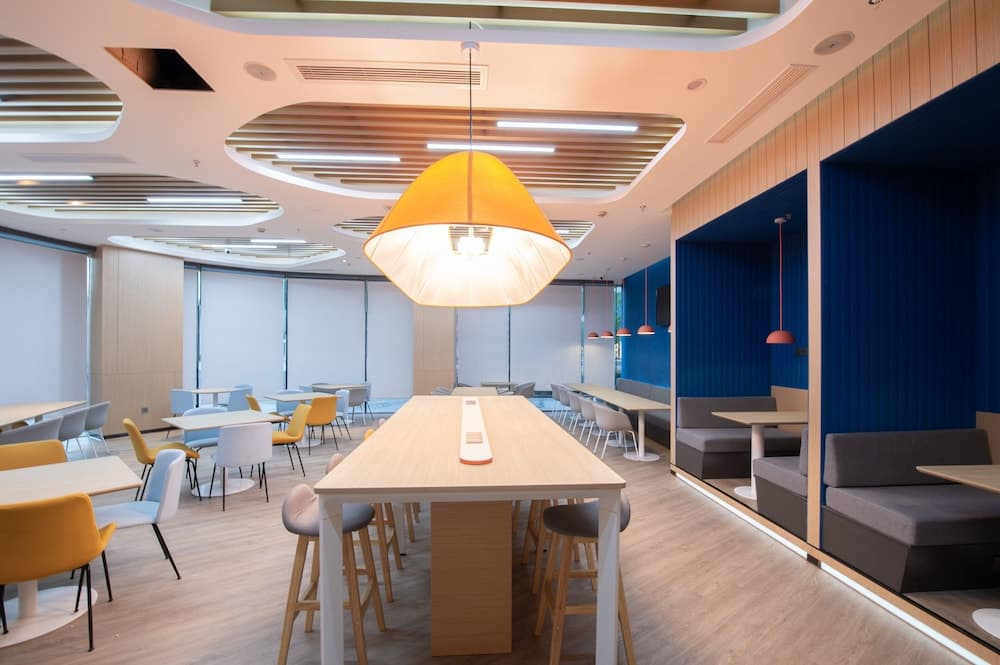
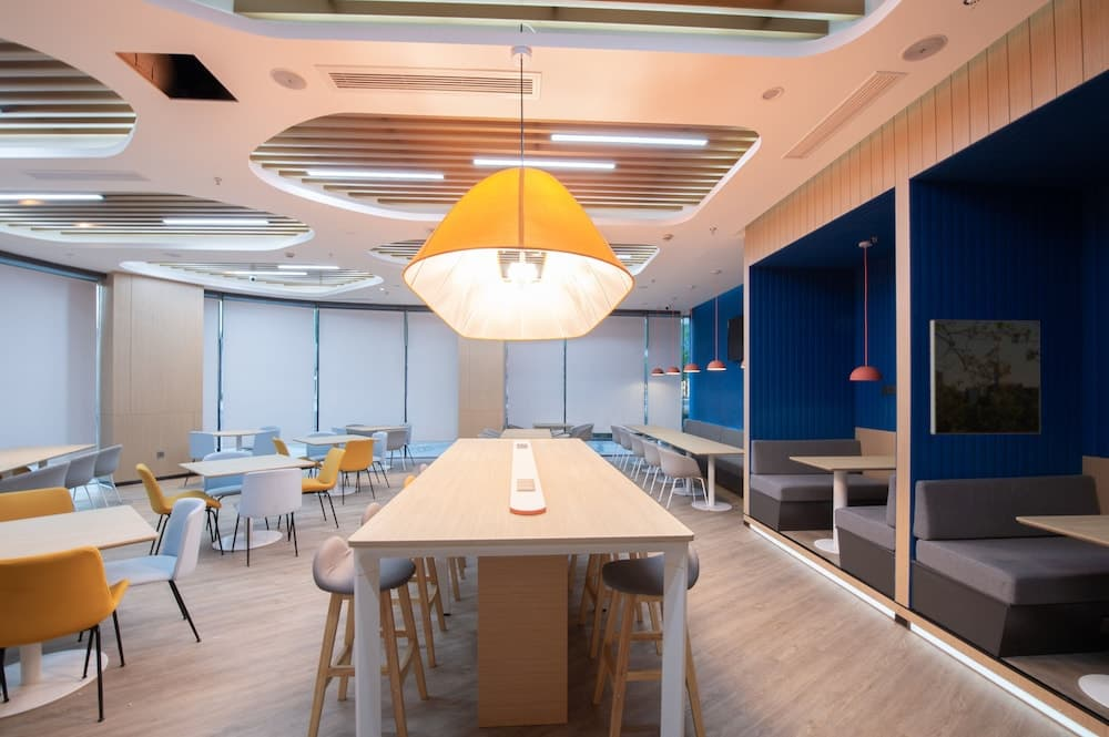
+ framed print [929,319,1041,436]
